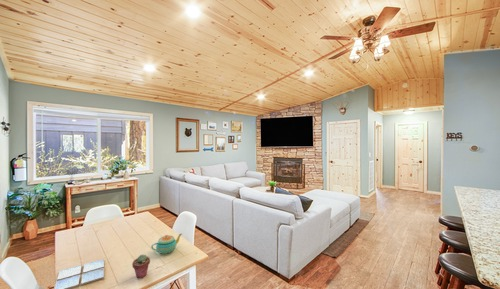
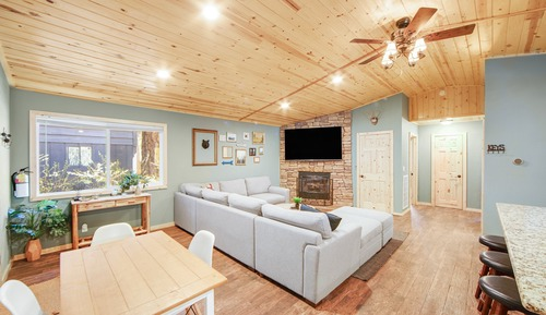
- drink coaster [53,258,105,289]
- potted succulent [131,253,151,279]
- teapot [150,233,183,255]
